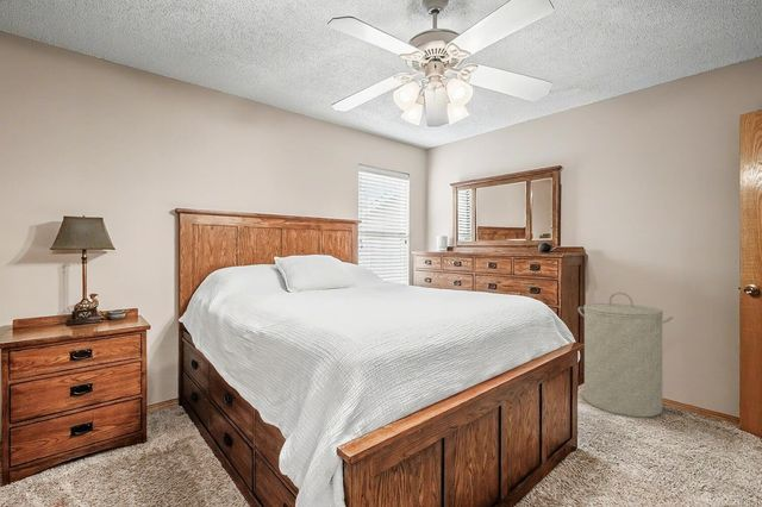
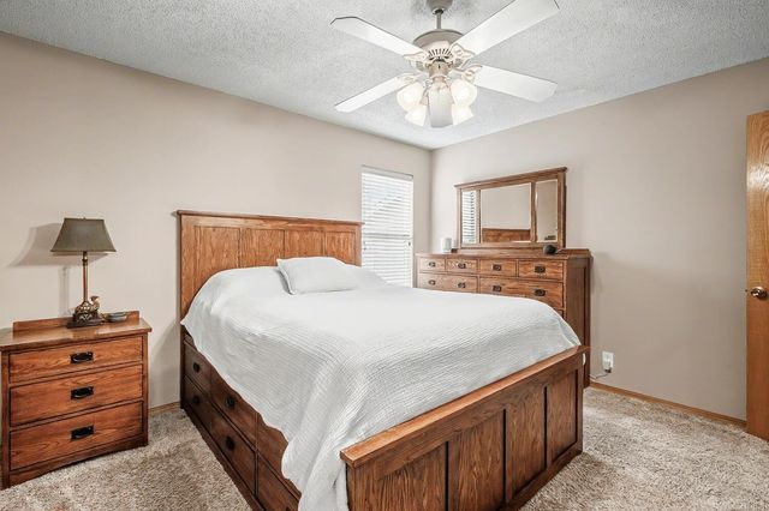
- laundry hamper [577,290,674,419]
